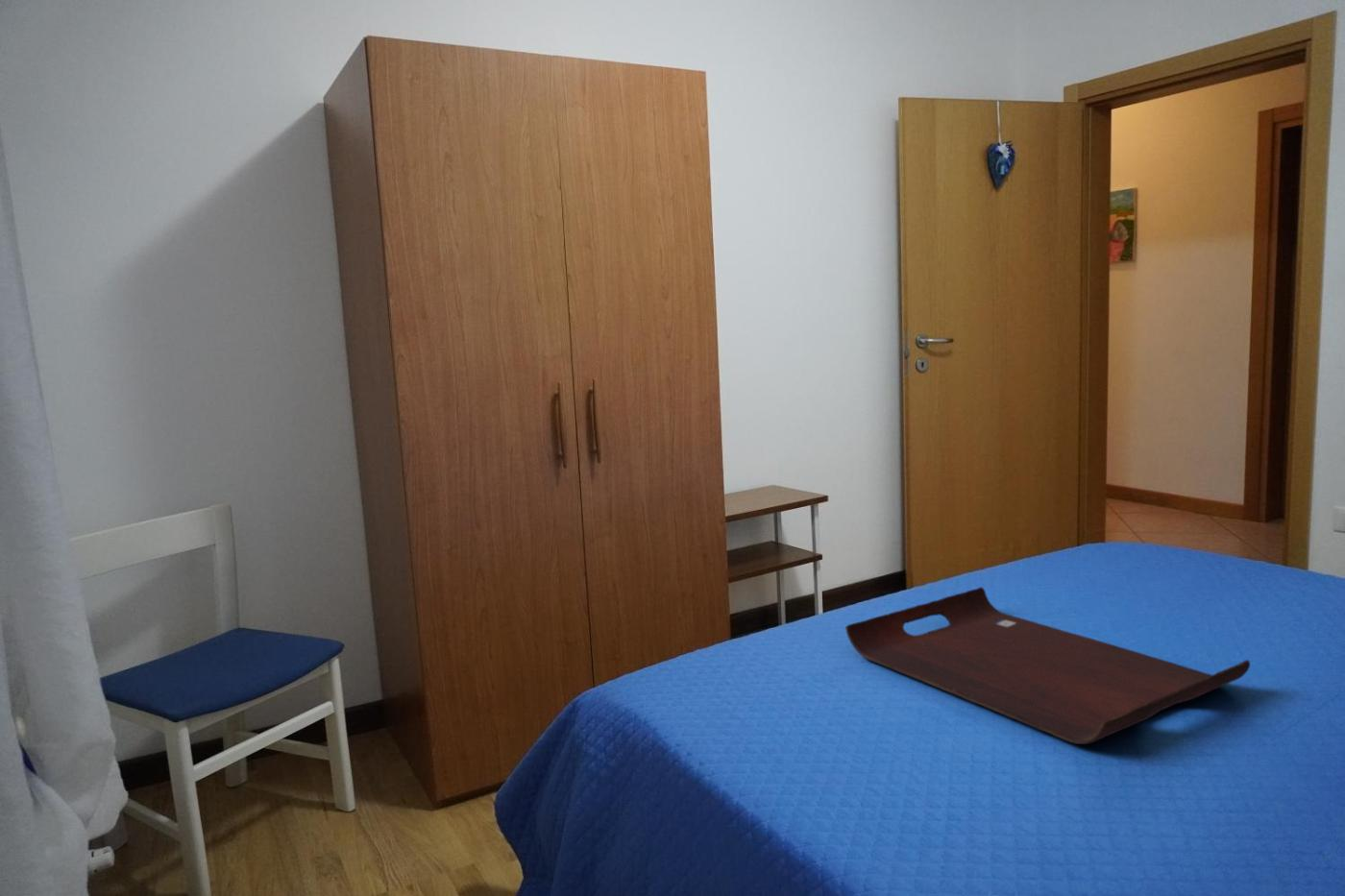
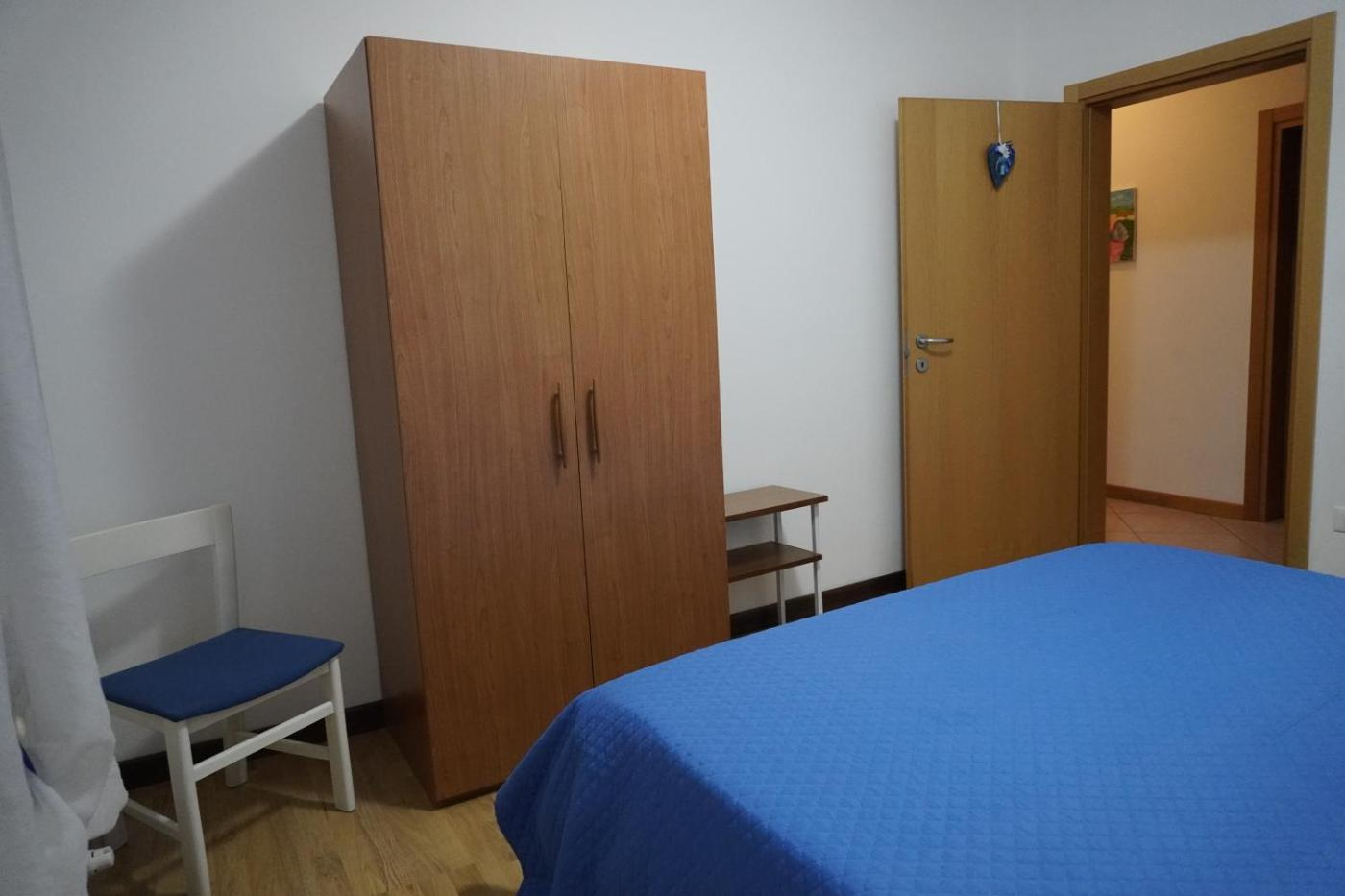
- serving tray [844,586,1251,745]
